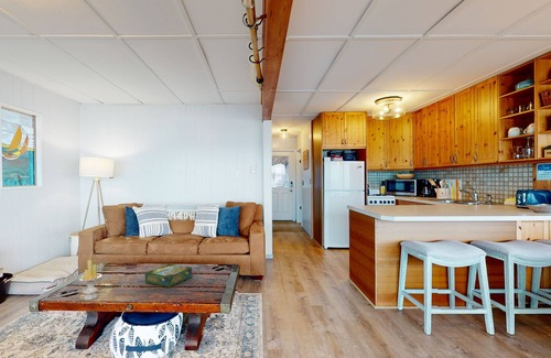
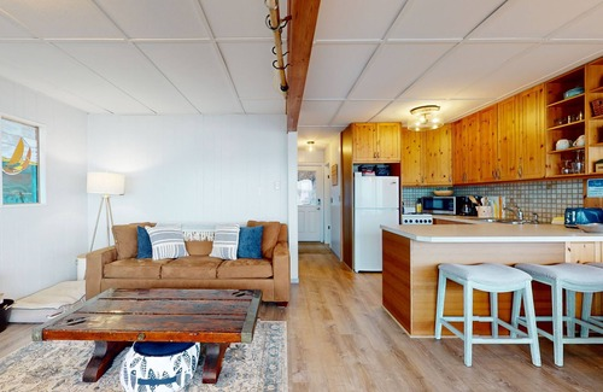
- board game [144,263,193,289]
- candle [77,259,104,301]
